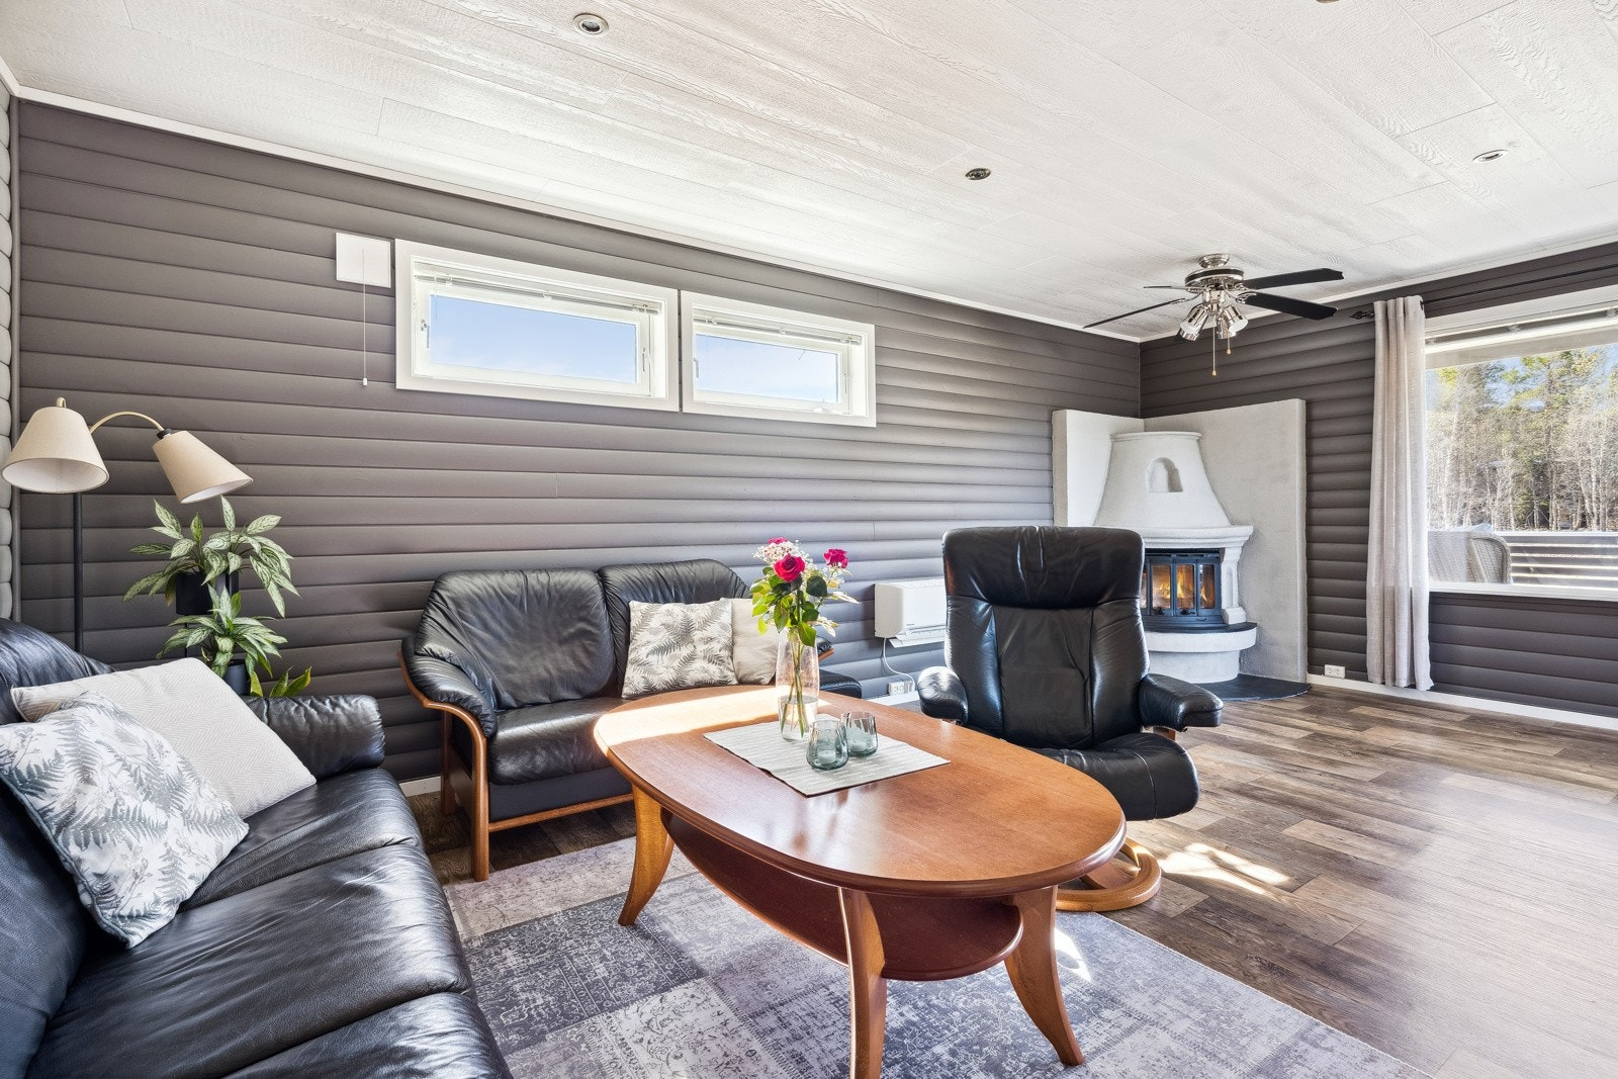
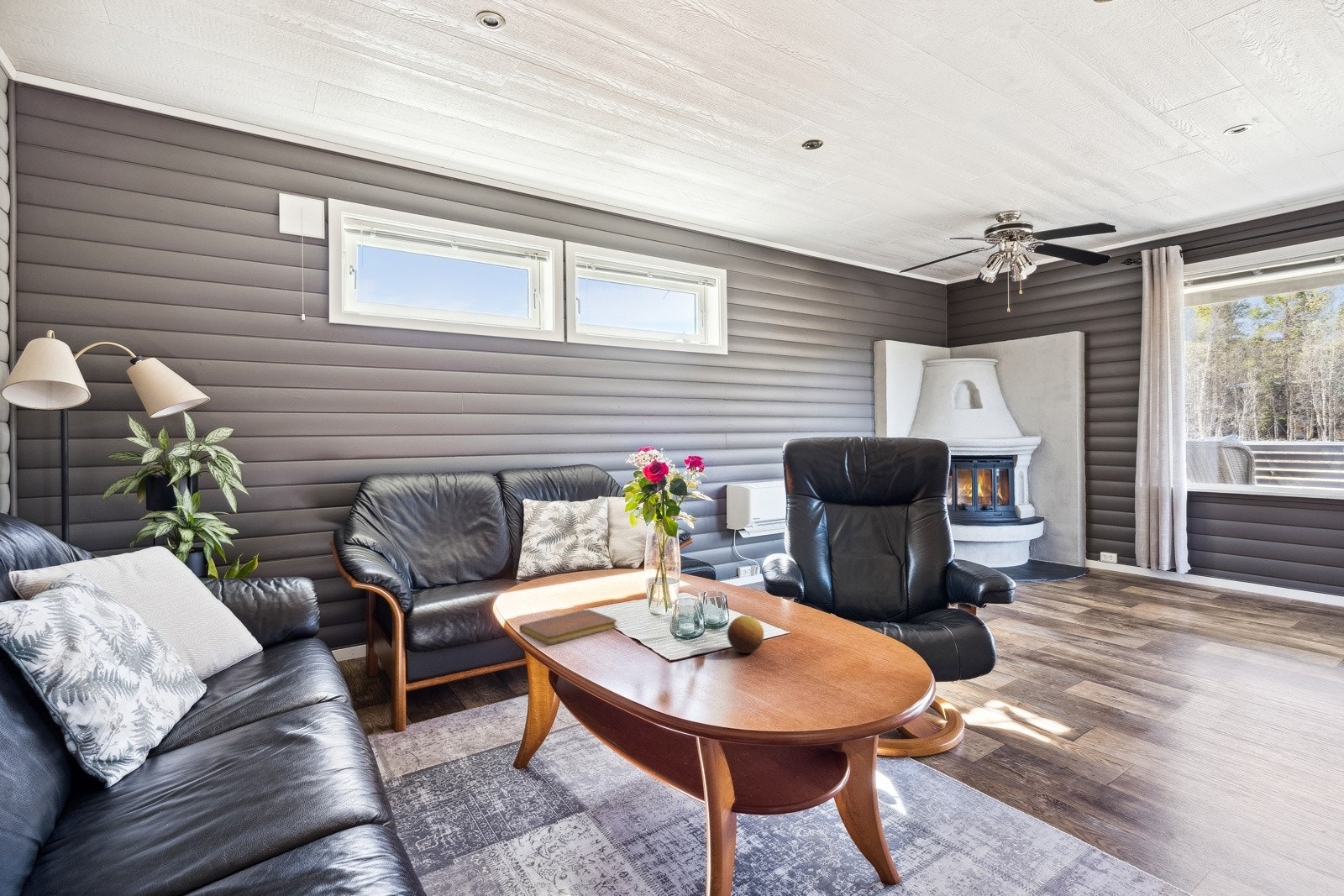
+ notebook [518,609,618,646]
+ fruit [727,615,764,654]
